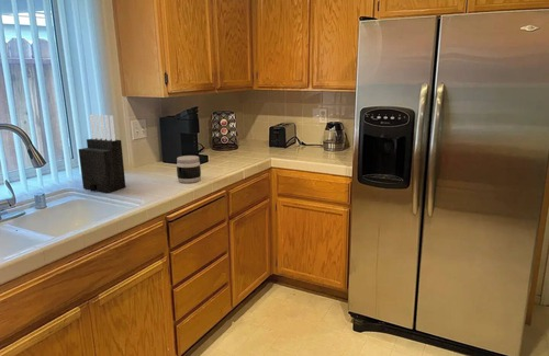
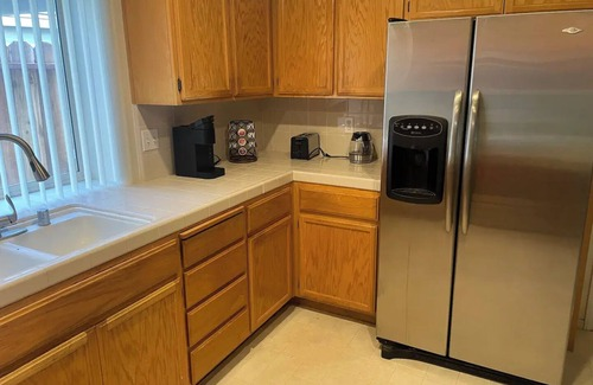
- knife block [78,114,126,194]
- jar [176,154,202,184]
